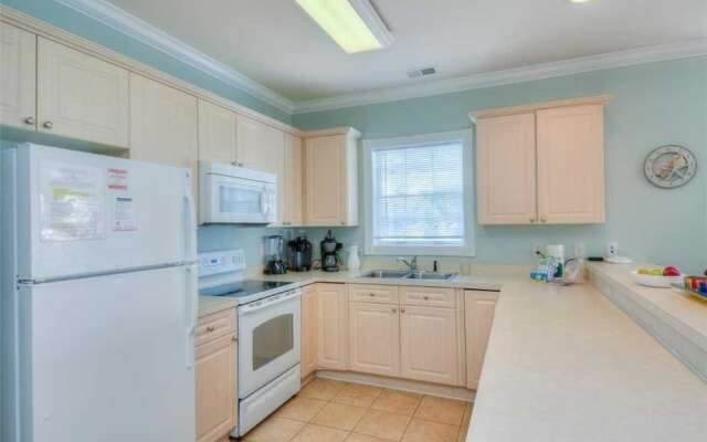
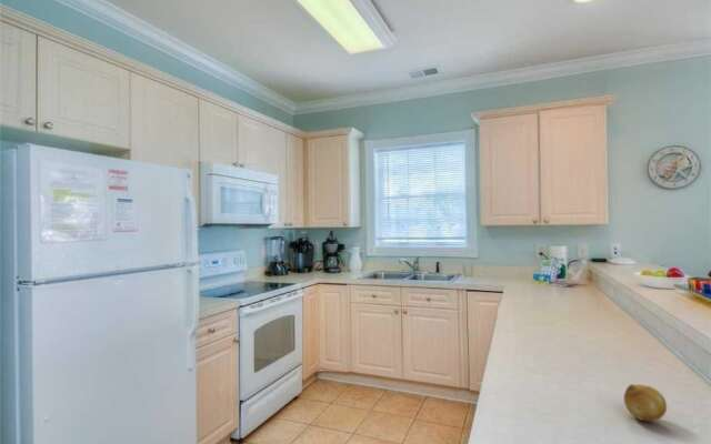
+ fruit [622,383,668,422]
